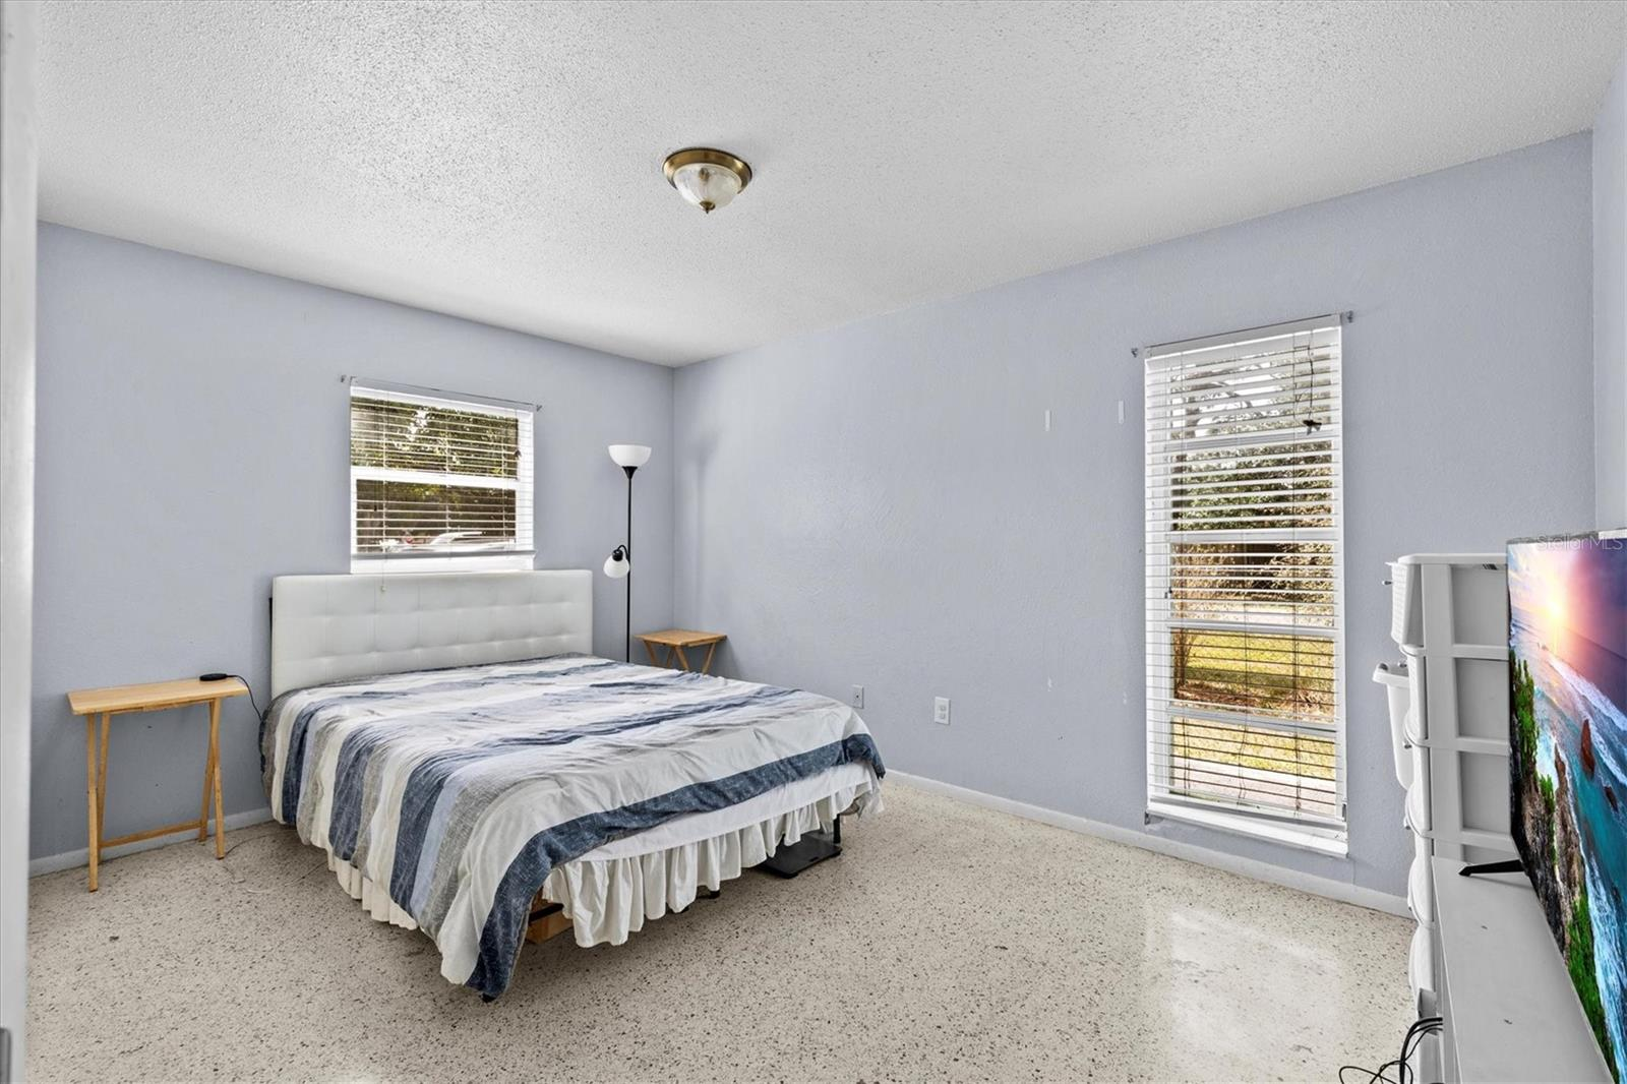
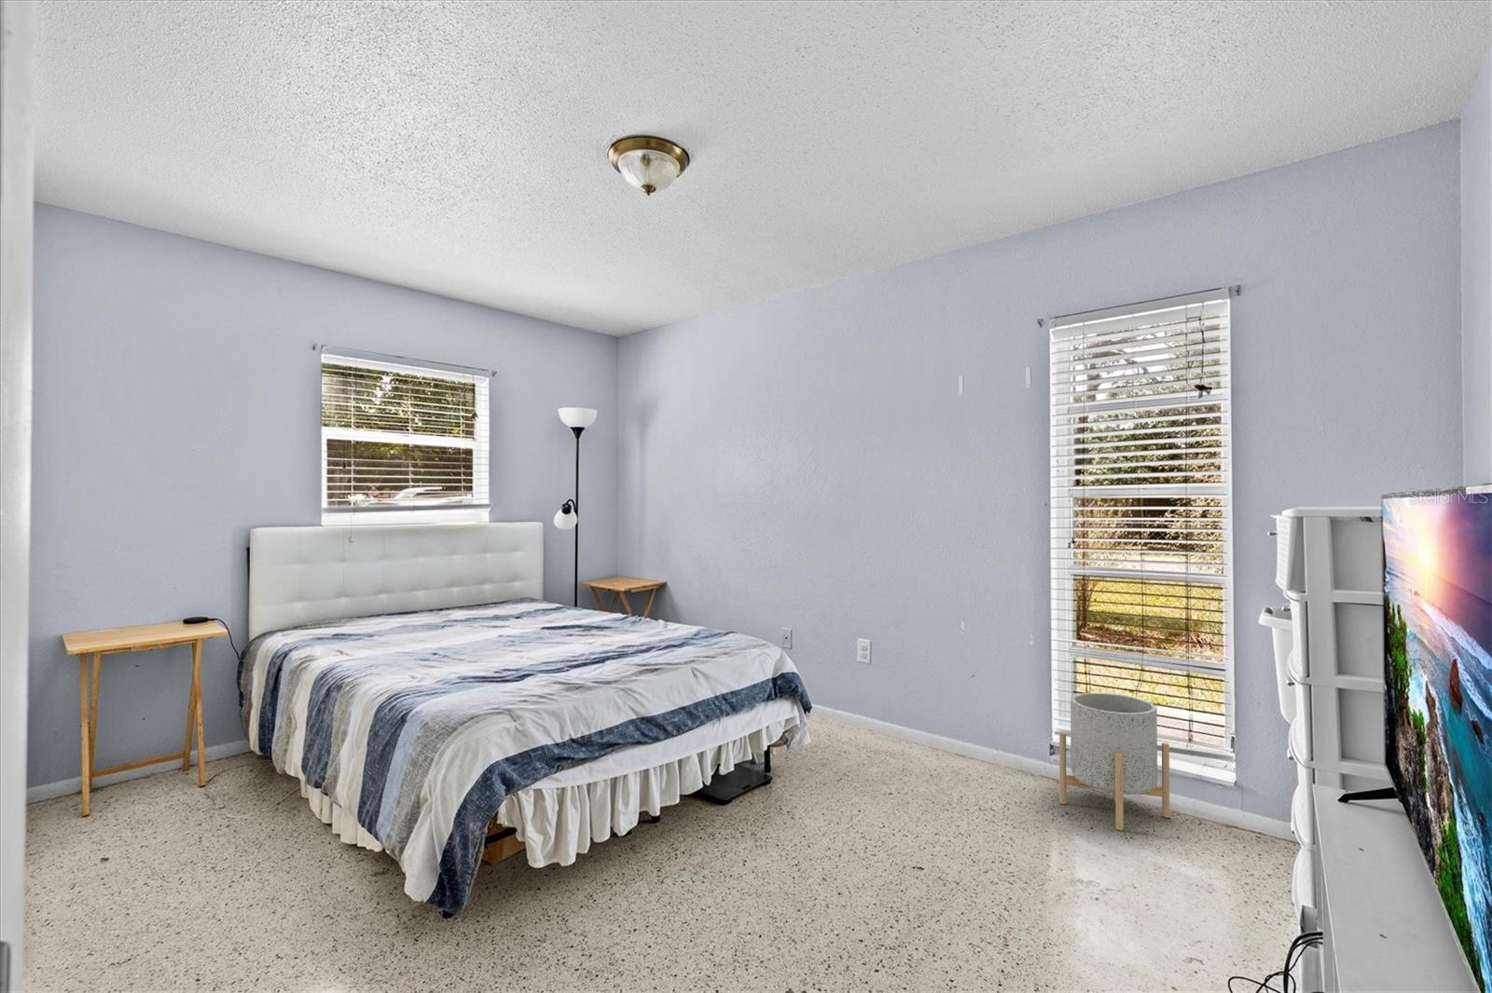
+ planter [1058,693,1170,831]
